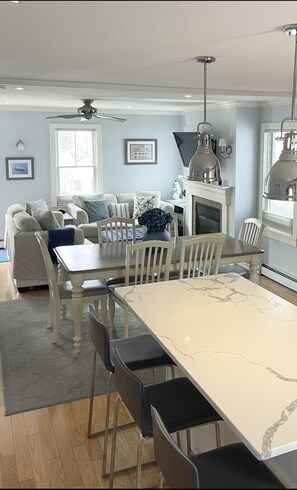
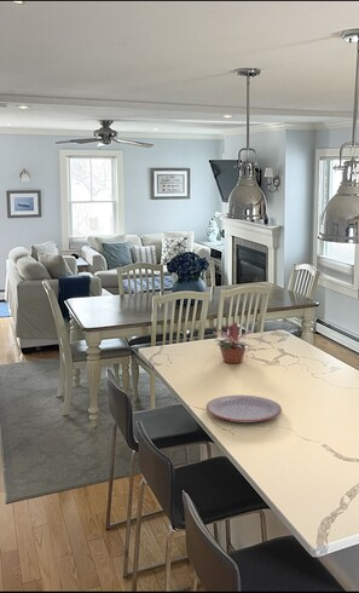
+ plate [205,395,283,424]
+ potted plant [214,321,254,364]
